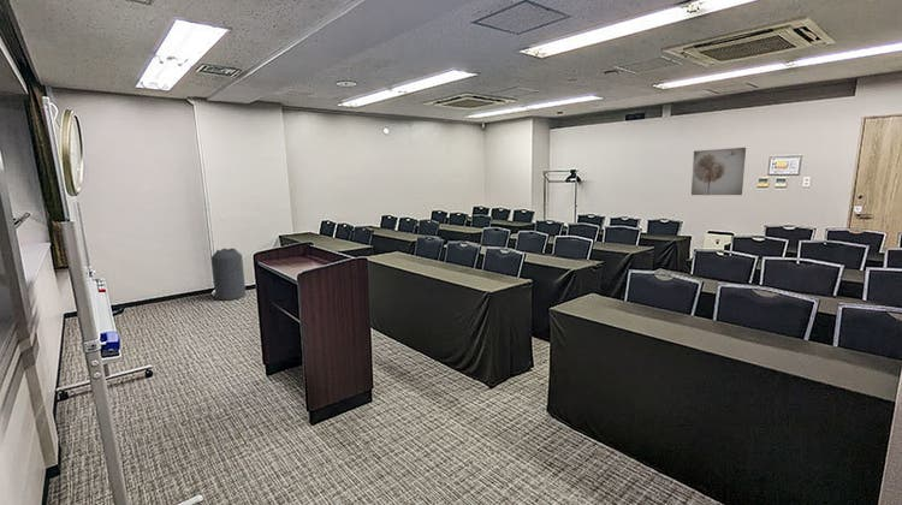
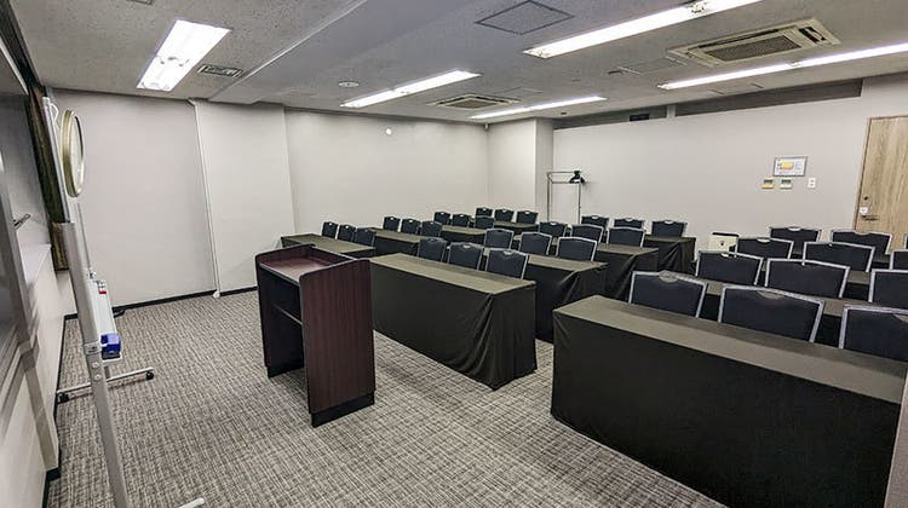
- wall art [690,147,747,196]
- trash can [210,248,247,302]
